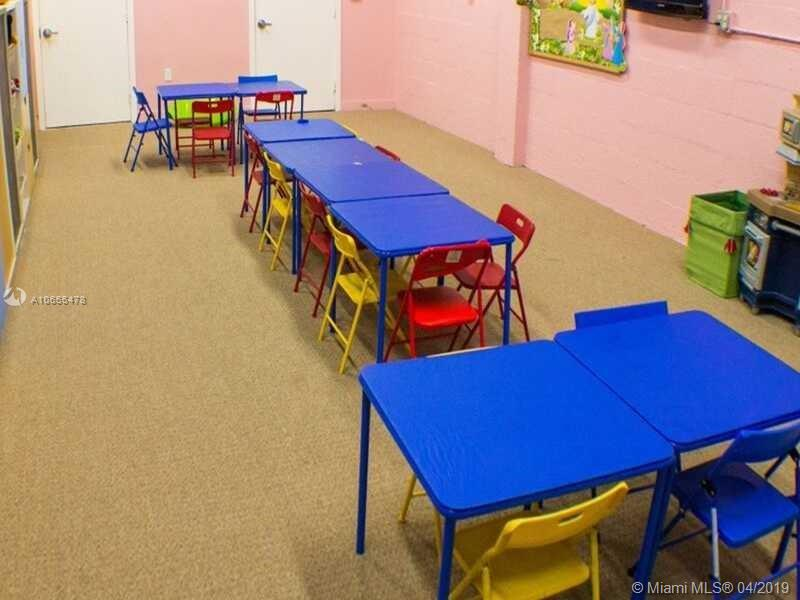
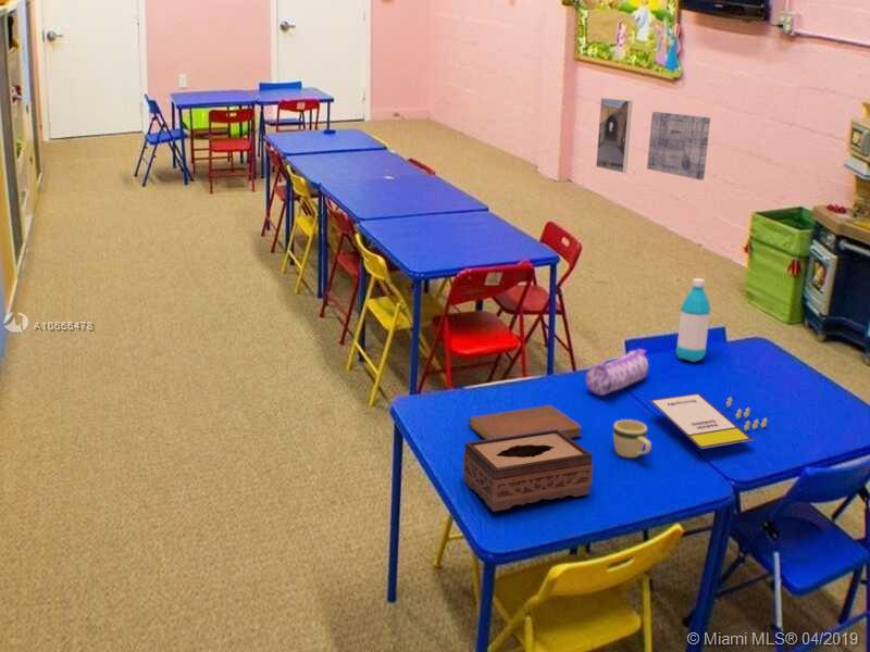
+ mug [612,418,652,459]
+ notebook [468,404,583,440]
+ tissue box [462,429,594,512]
+ wall art [646,111,711,181]
+ water bottle [675,277,712,363]
+ pencil case [585,348,649,397]
+ board game [648,392,768,450]
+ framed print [595,97,633,174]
